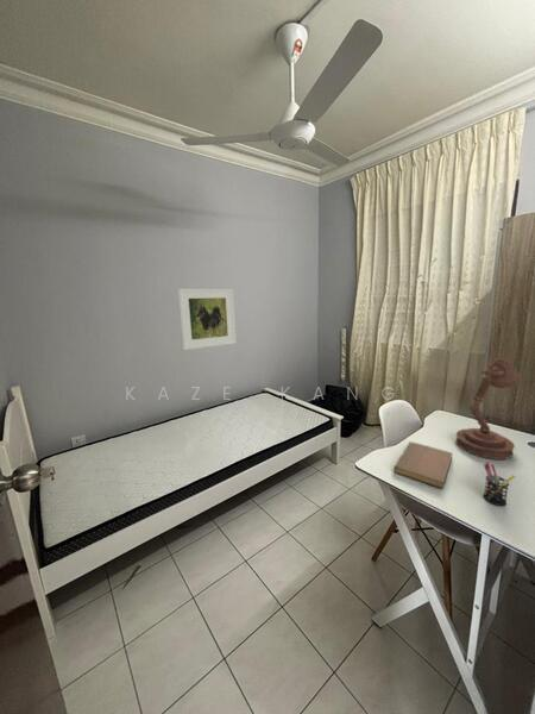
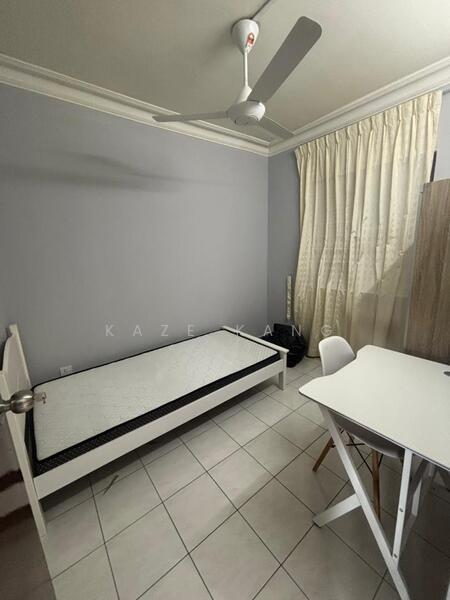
- pen holder [483,461,516,507]
- notebook [392,441,454,489]
- desk lamp [454,357,521,461]
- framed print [177,288,237,351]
